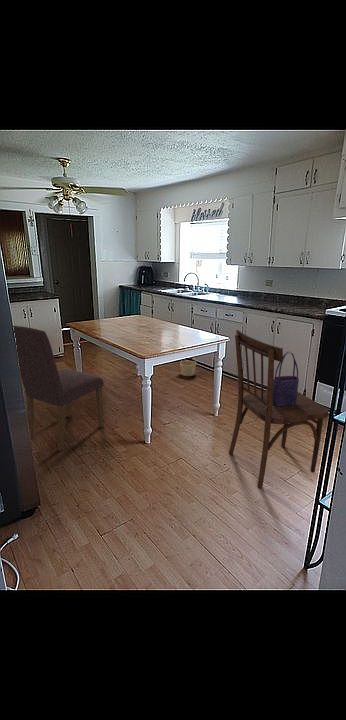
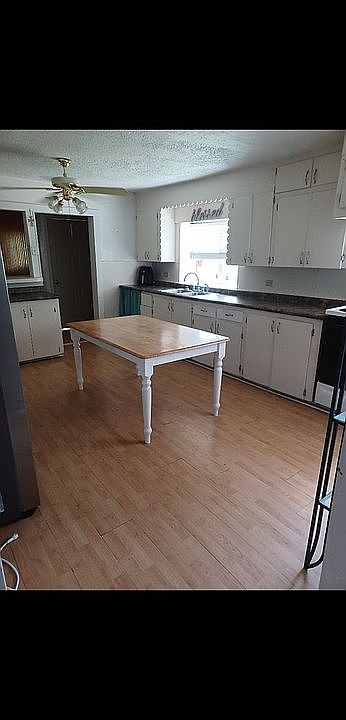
- basket [179,356,198,377]
- dining chair [12,325,104,452]
- dining chair [228,329,329,489]
- tote bag [272,351,300,407]
